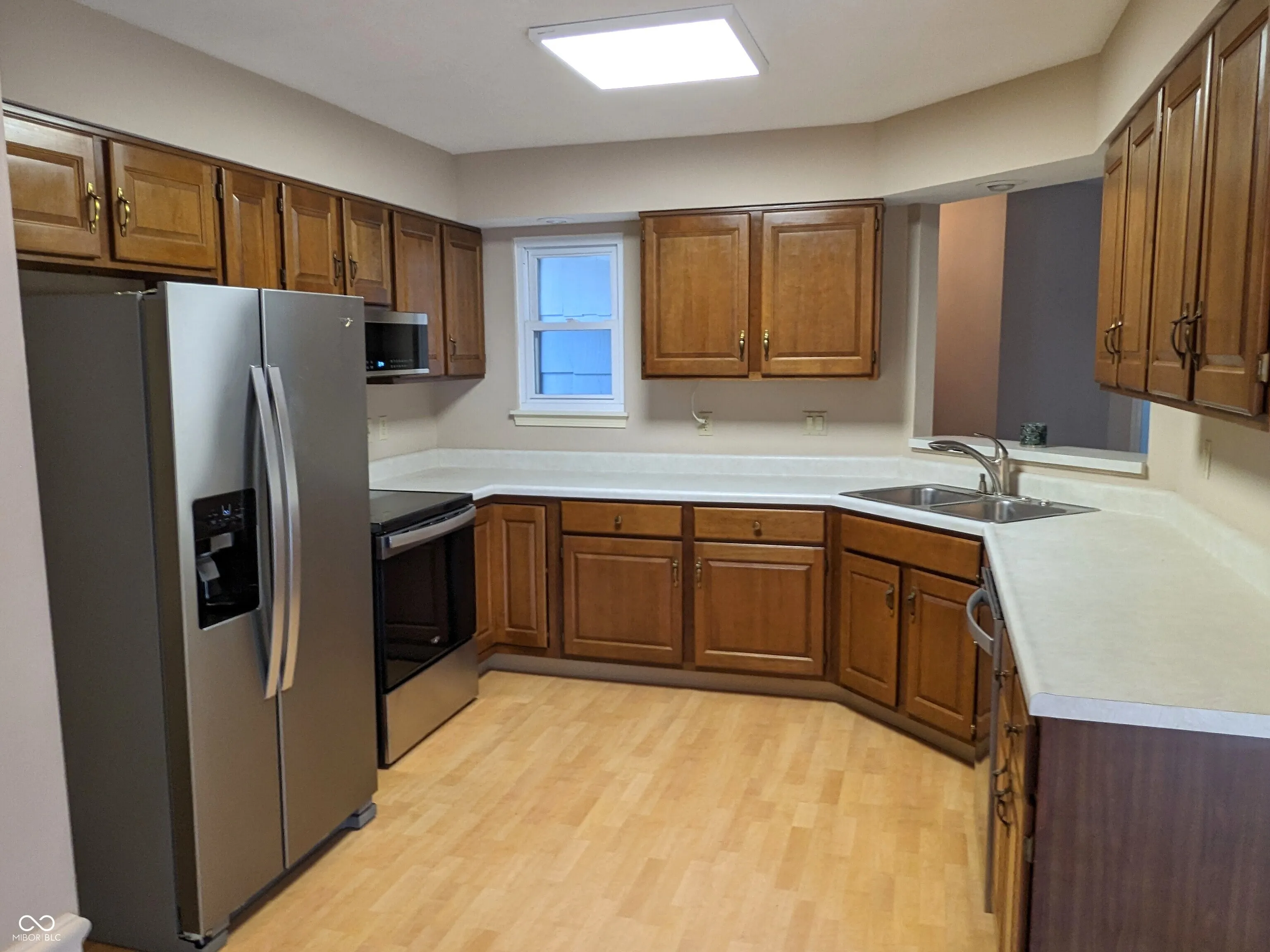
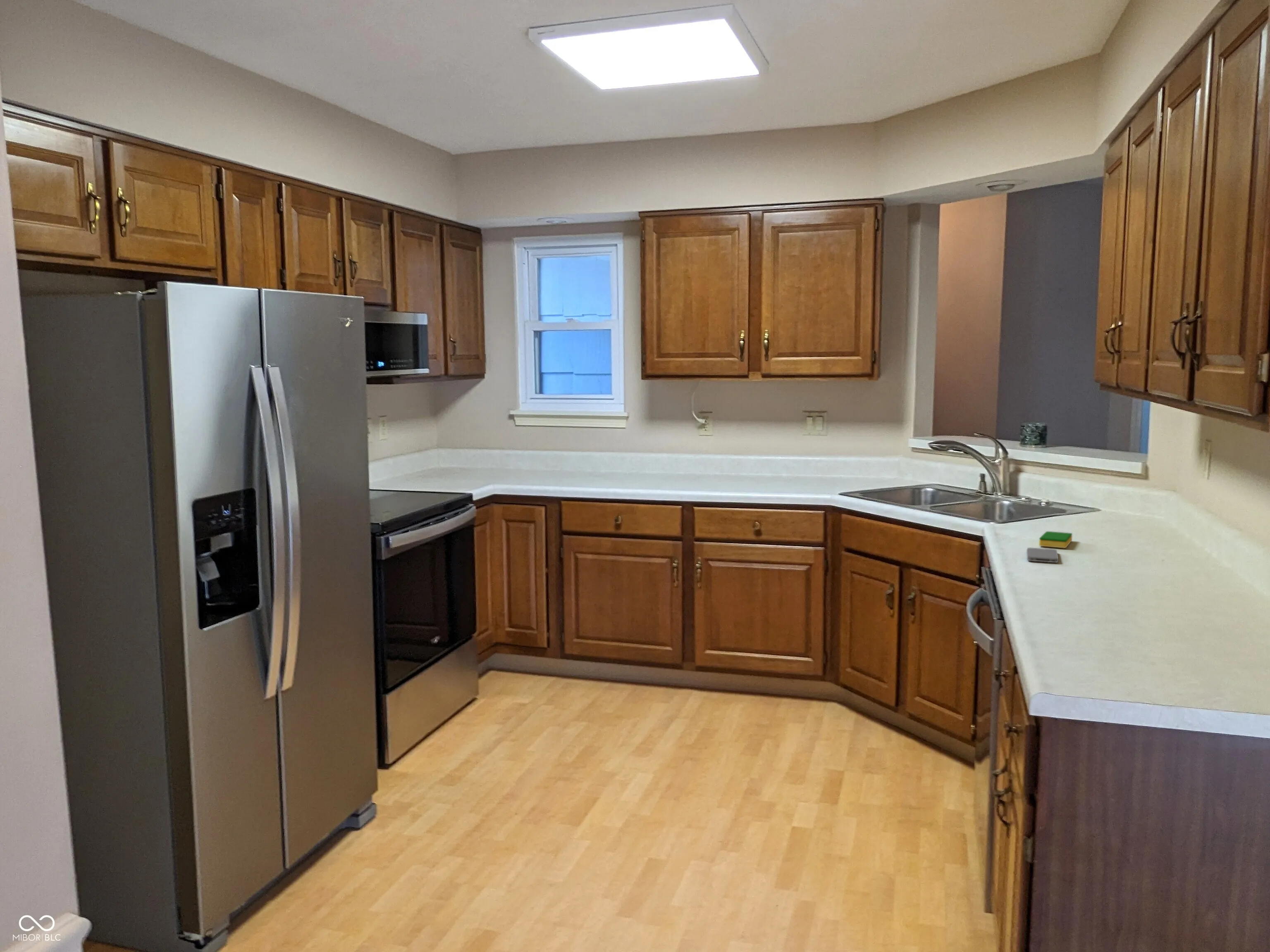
+ smartphone [1027,547,1059,563]
+ dish sponge [1038,531,1073,549]
